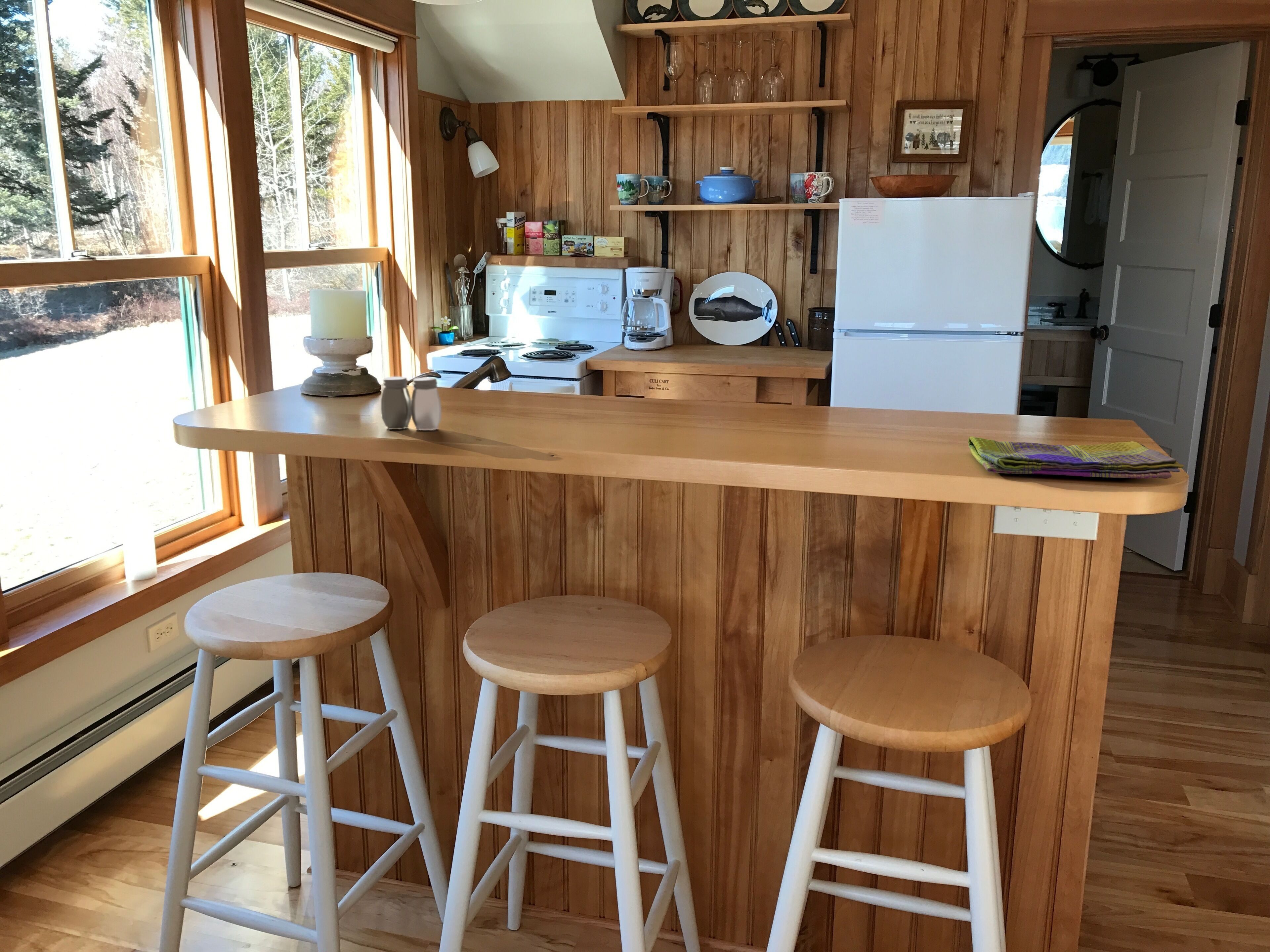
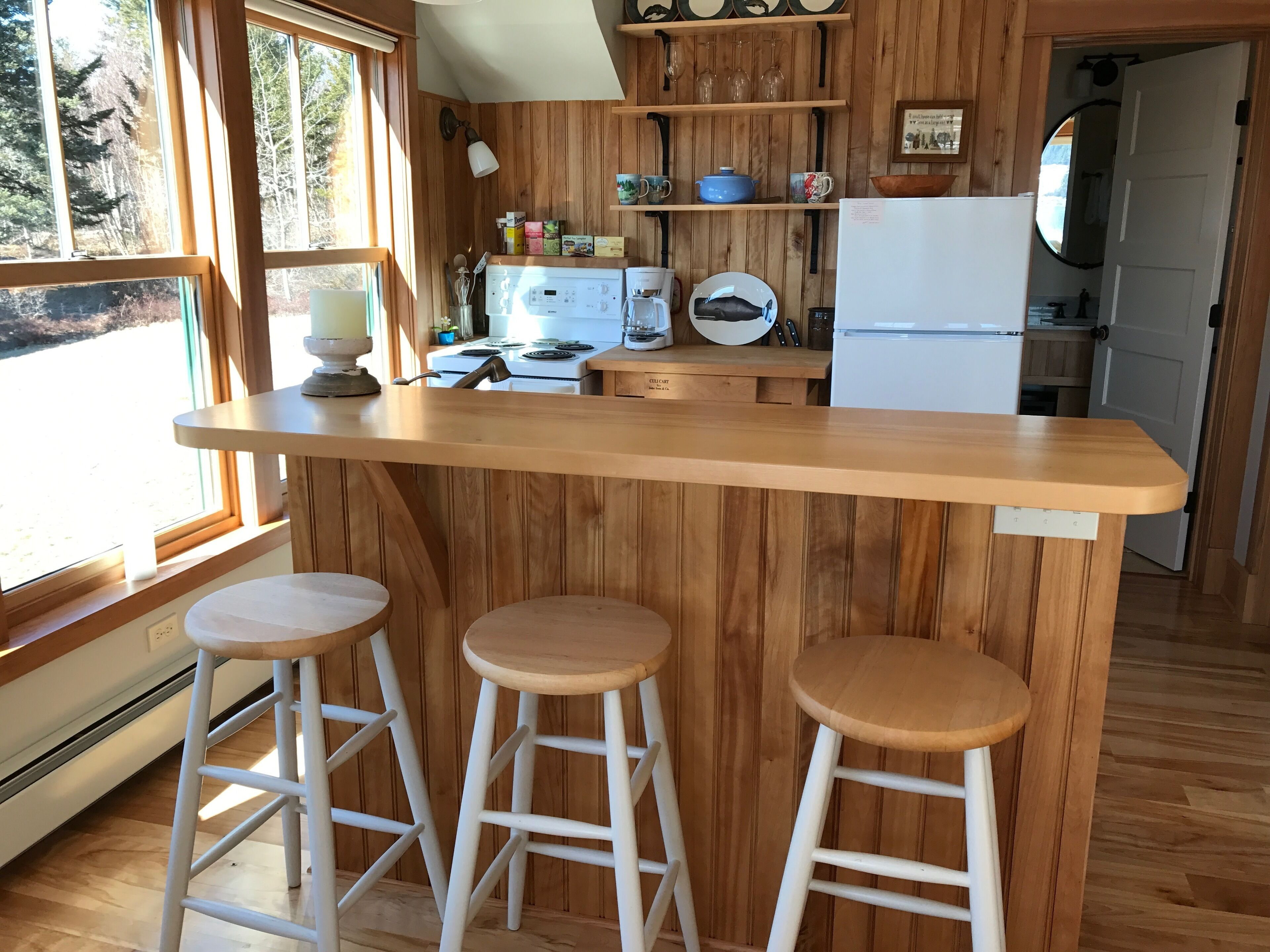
- salt and pepper shaker [381,376,442,431]
- dish towel [968,436,1184,479]
